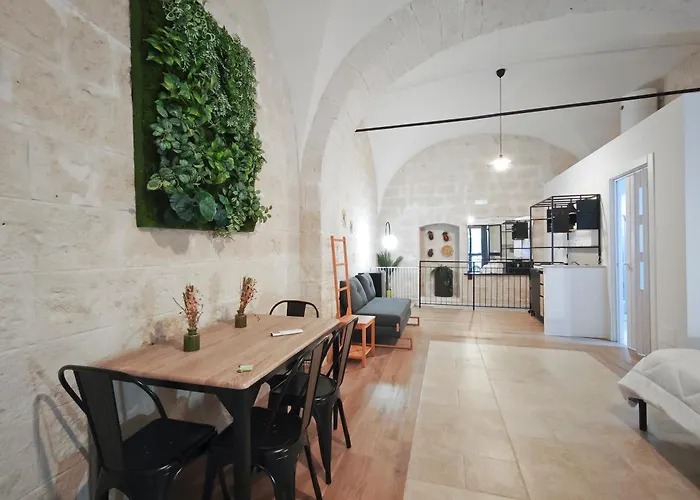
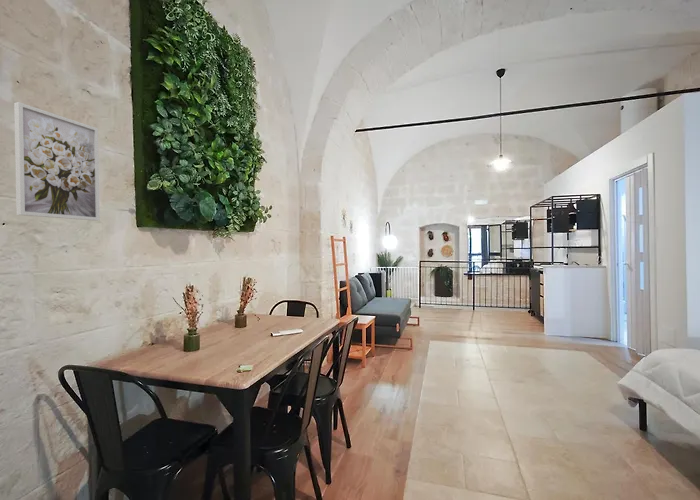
+ wall art [13,101,101,222]
